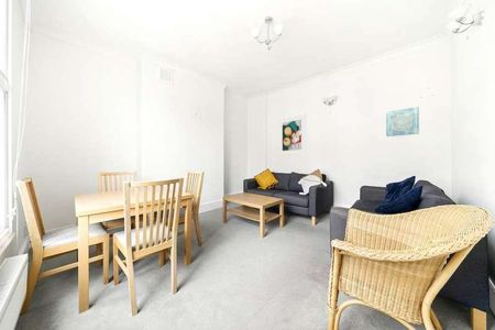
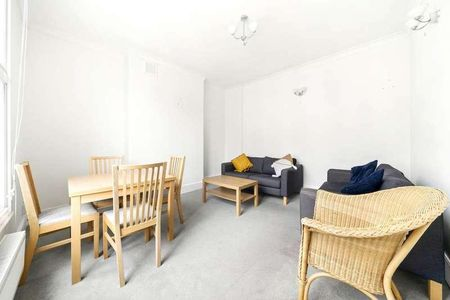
- wall art [385,106,420,138]
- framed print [277,112,308,156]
